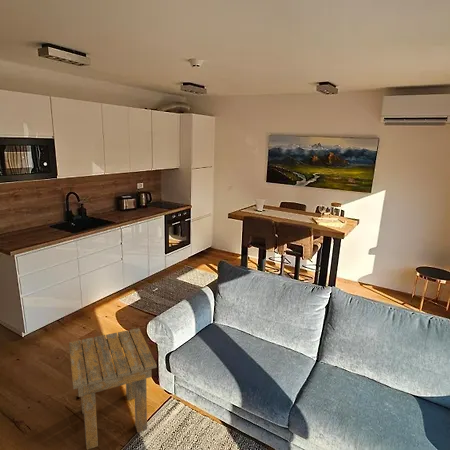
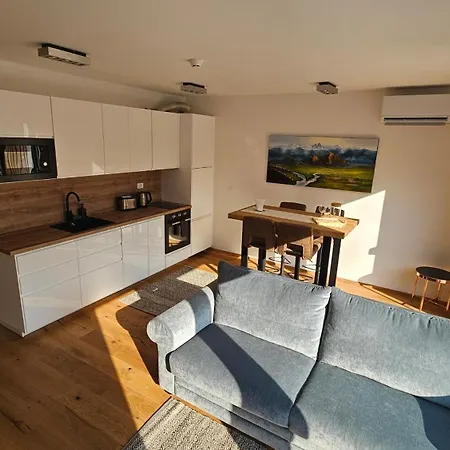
- side table [68,327,158,450]
